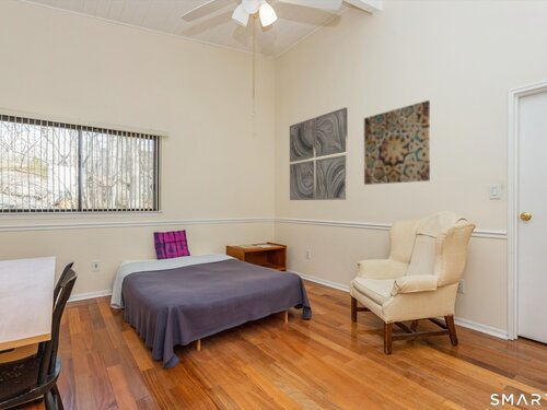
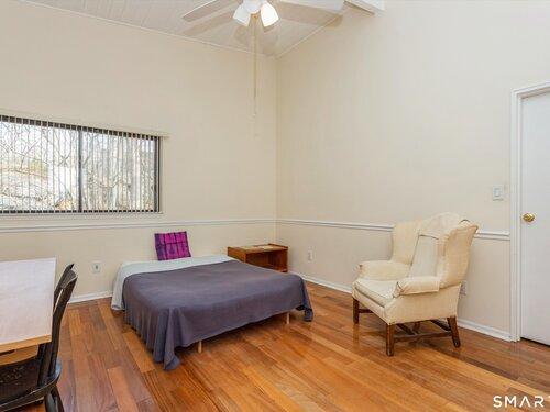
- wall art [289,106,349,201]
- wall art [363,99,431,186]
